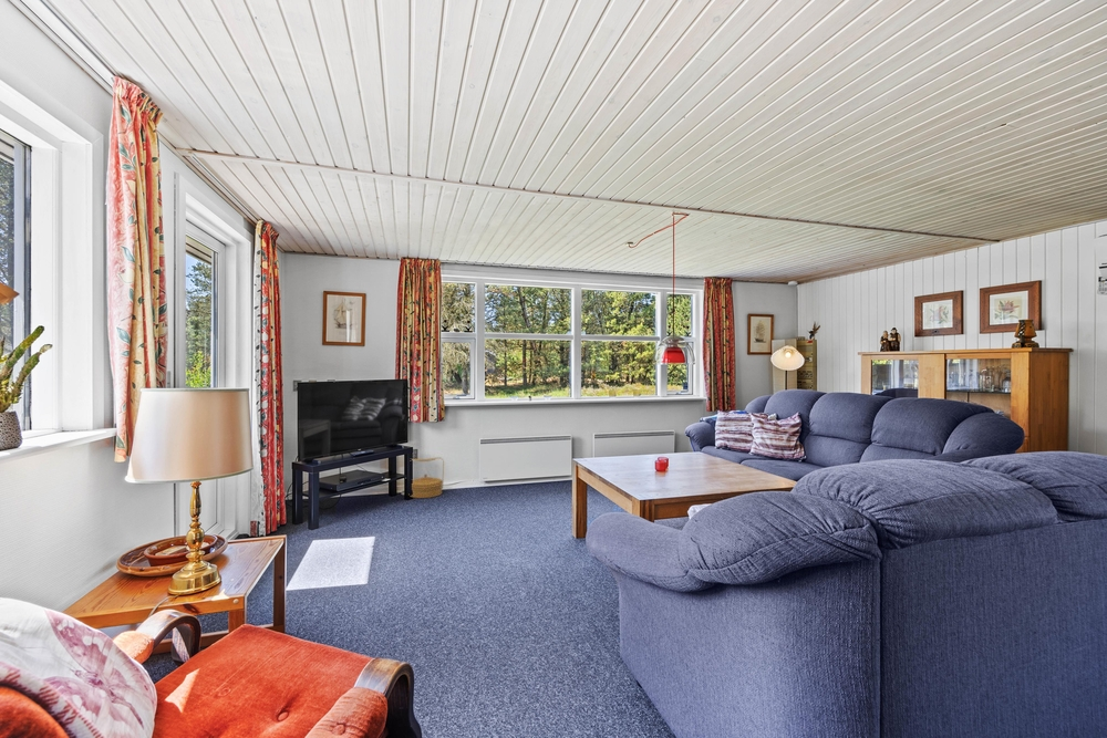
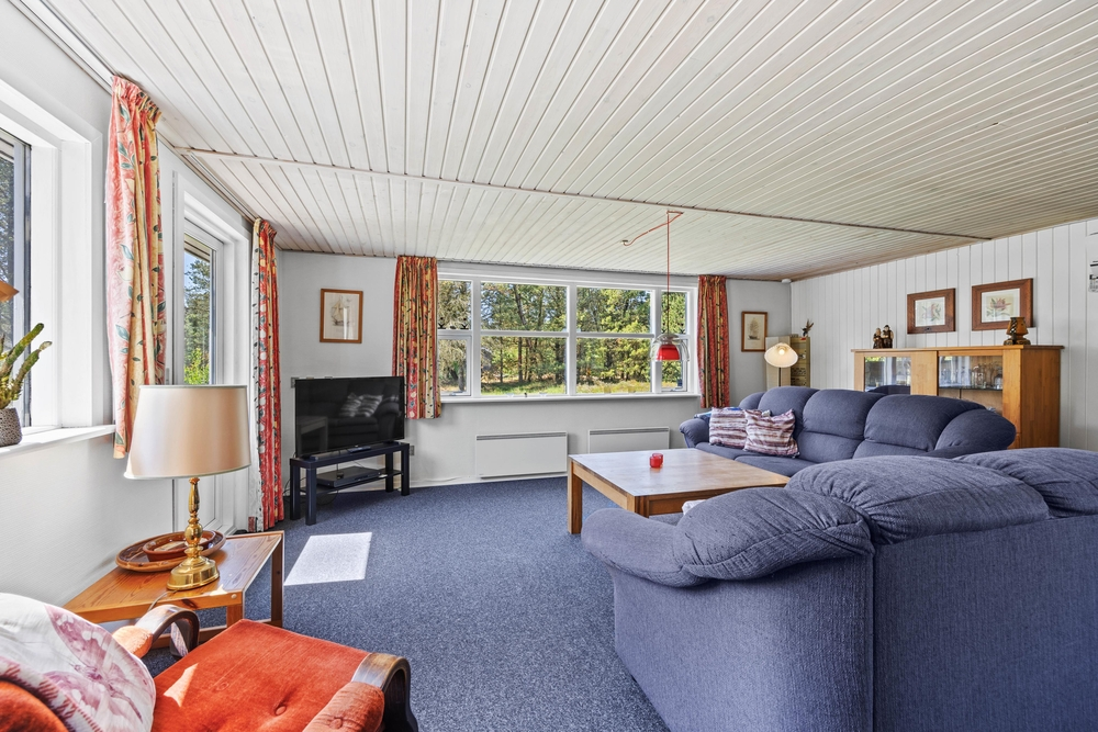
- basket [410,456,445,499]
